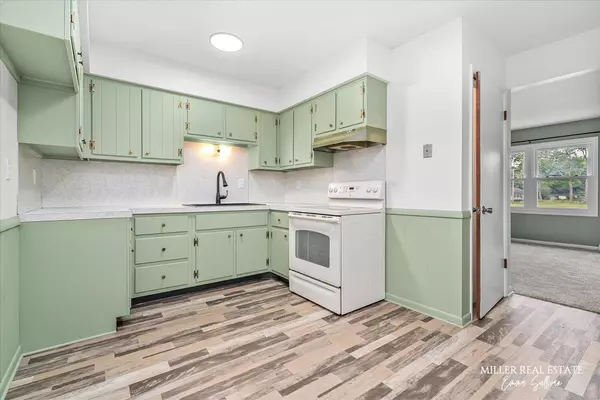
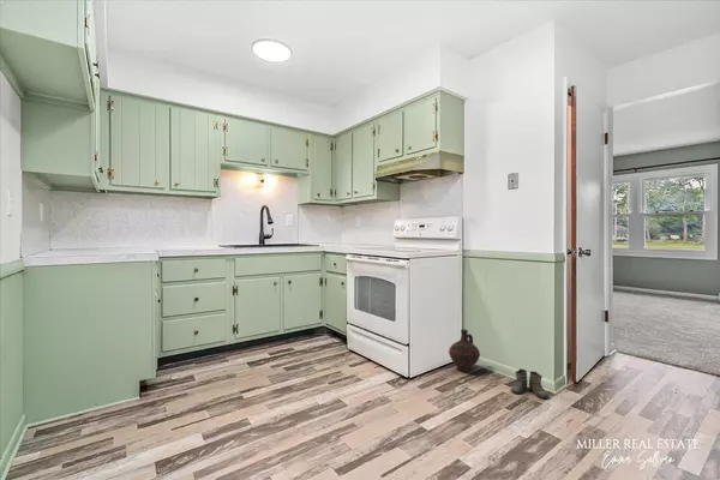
+ boots [510,367,548,400]
+ ceramic jug [448,329,481,373]
